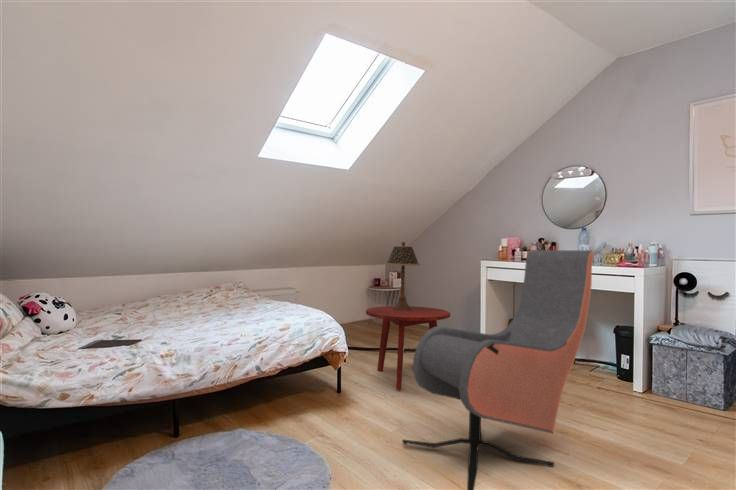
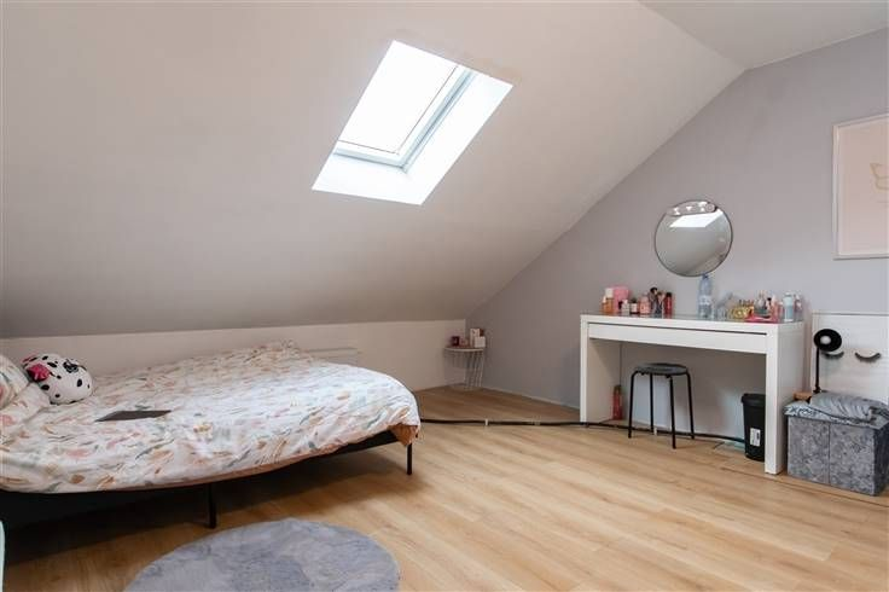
- side table [365,305,451,391]
- table lamp [385,241,421,310]
- armchair [401,249,595,490]
